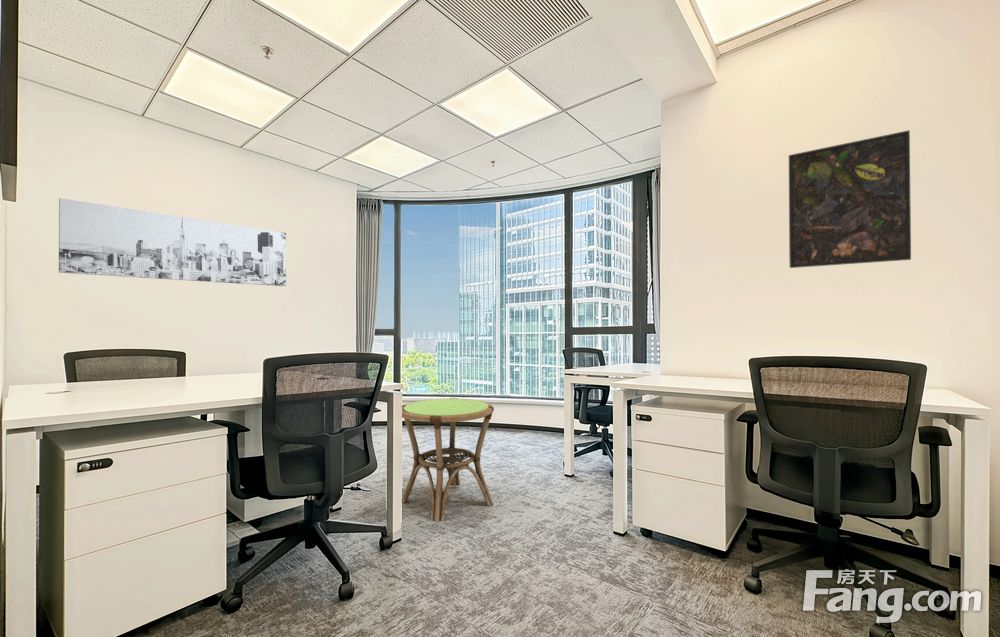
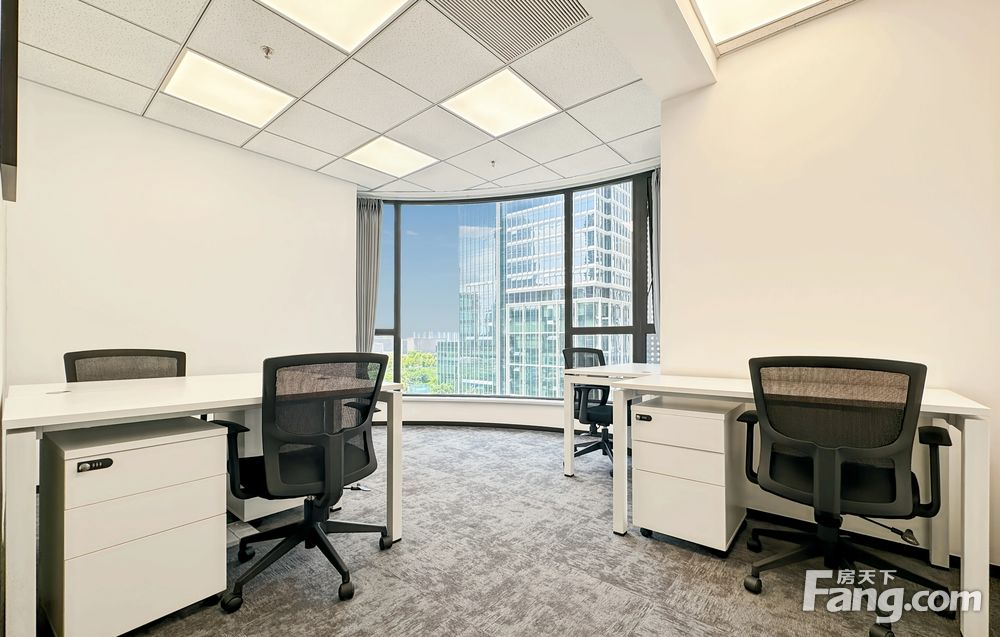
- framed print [788,129,912,269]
- wall art [58,197,287,287]
- side table [401,397,495,523]
